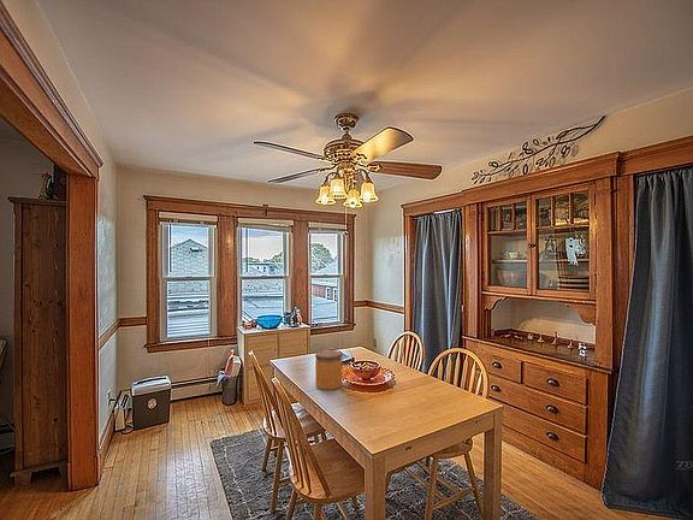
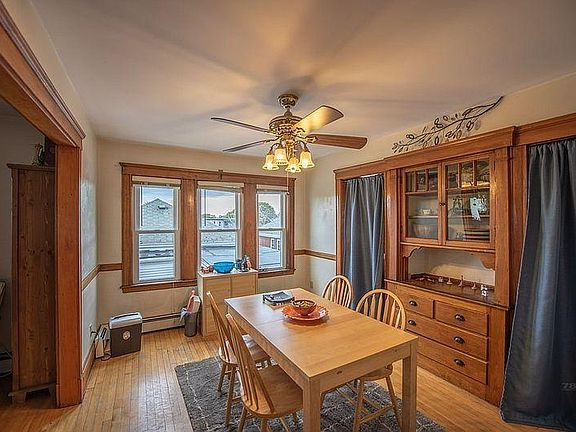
- jar [314,349,343,391]
